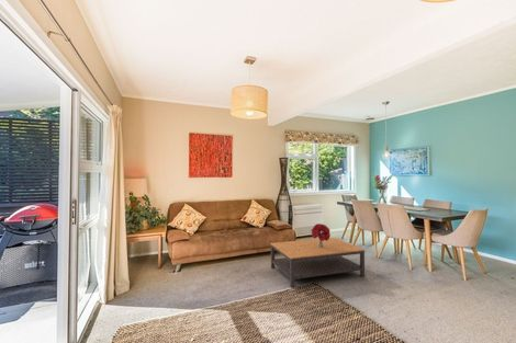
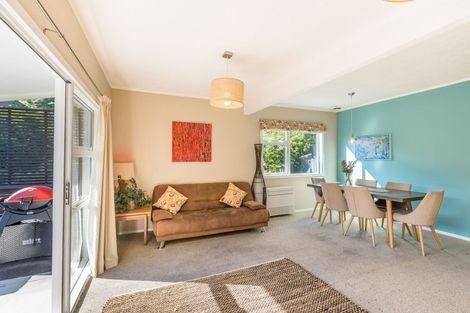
- coffee table [270,237,366,288]
- bouquet [311,222,332,248]
